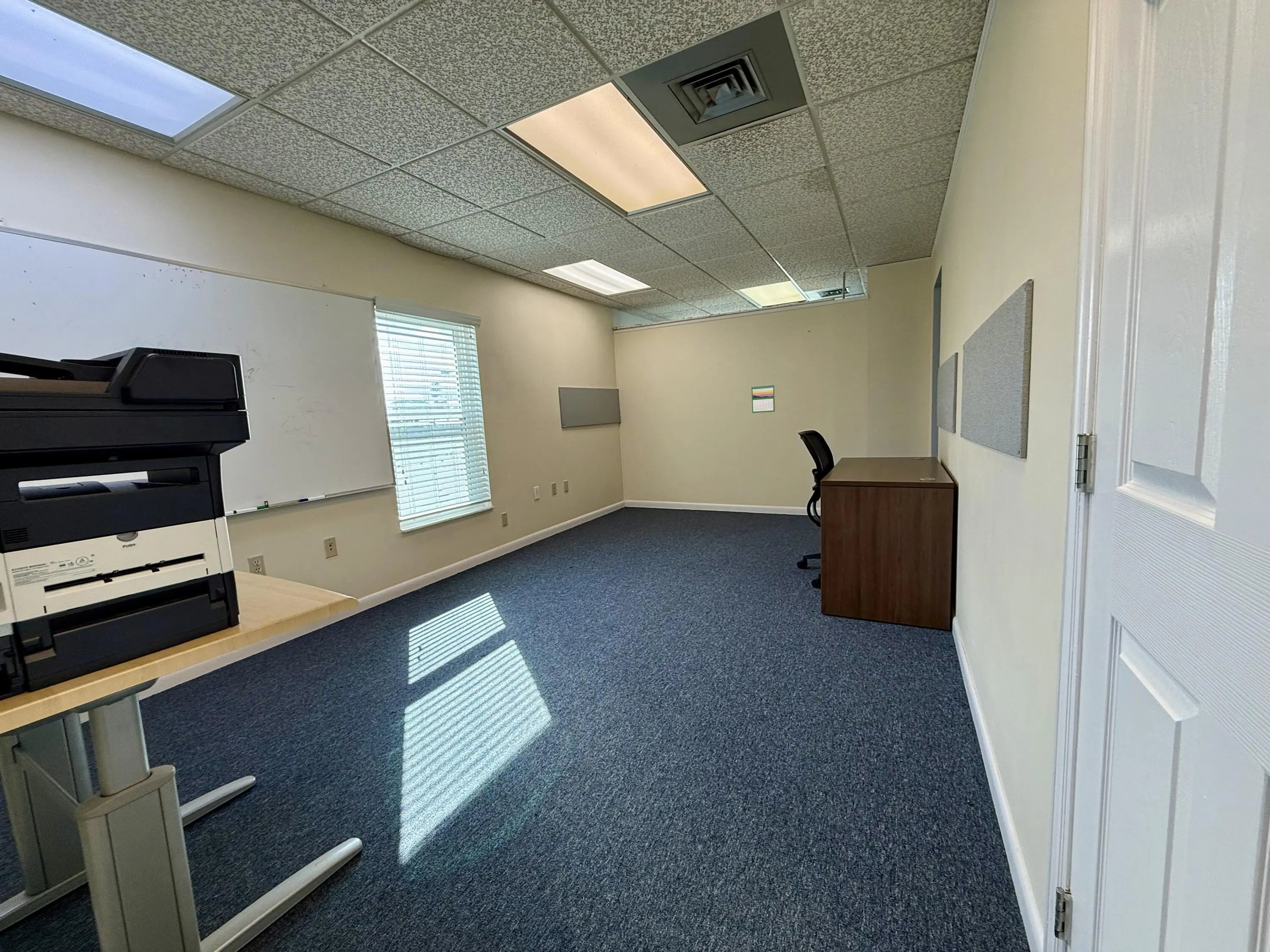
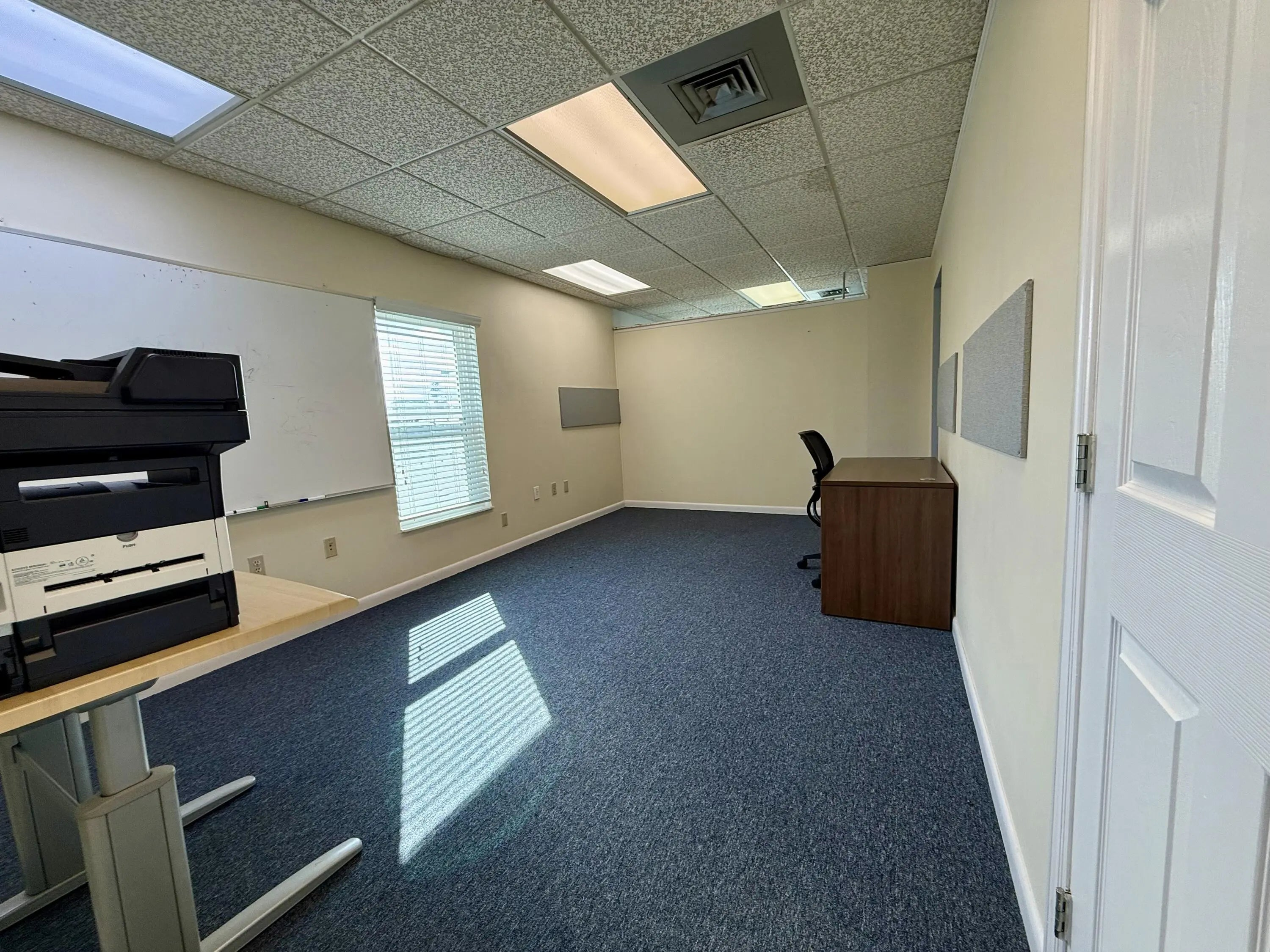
- calendar [751,384,775,413]
